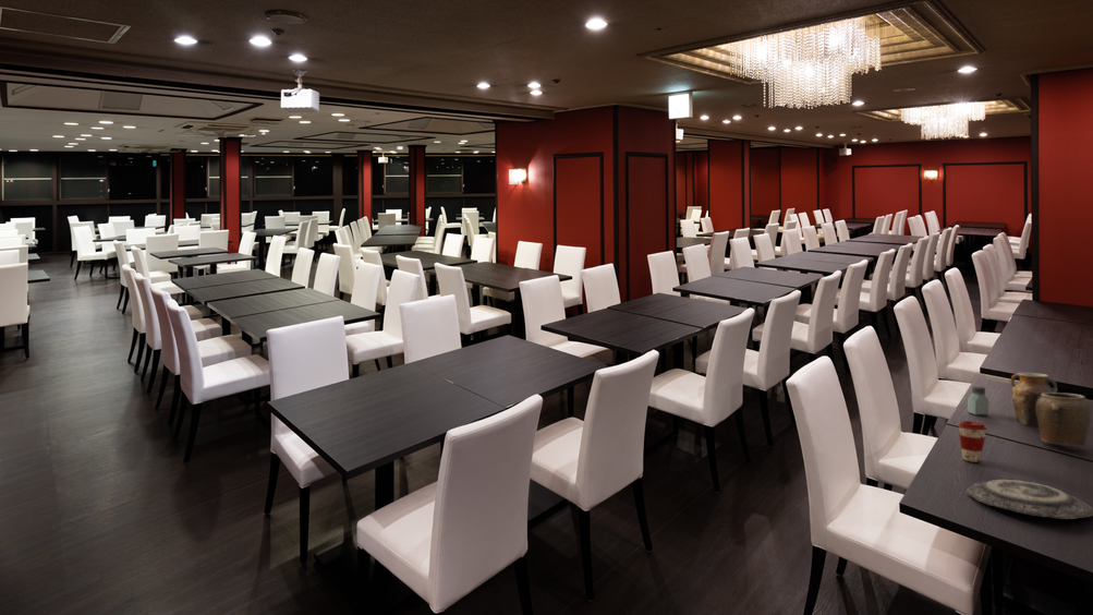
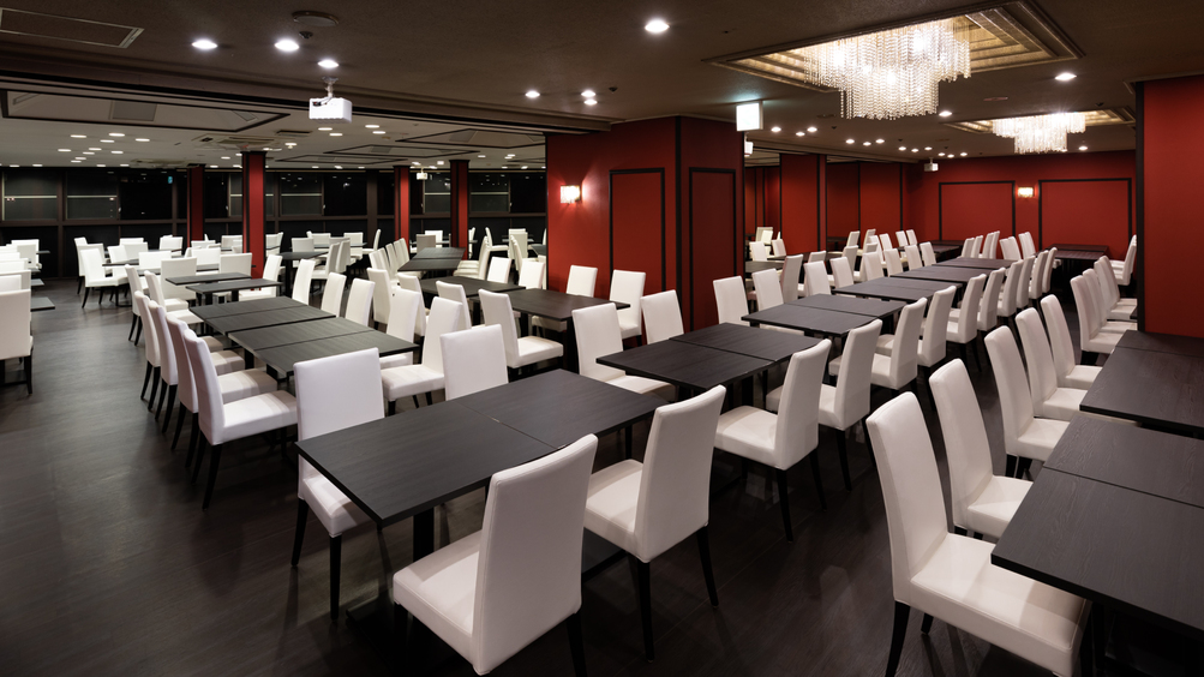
- plate [966,477,1093,520]
- saltshaker [967,385,991,415]
- coffee cup [957,420,988,463]
- jar set [1010,372,1093,448]
